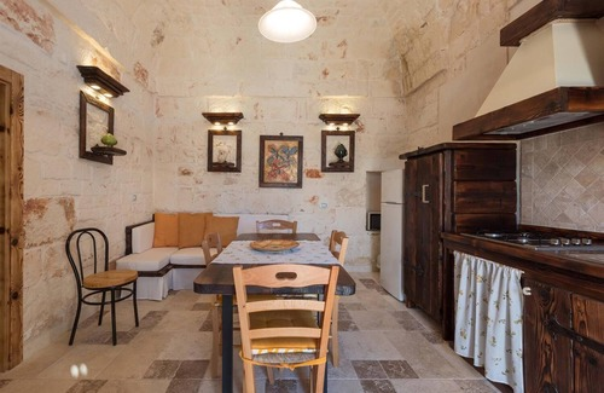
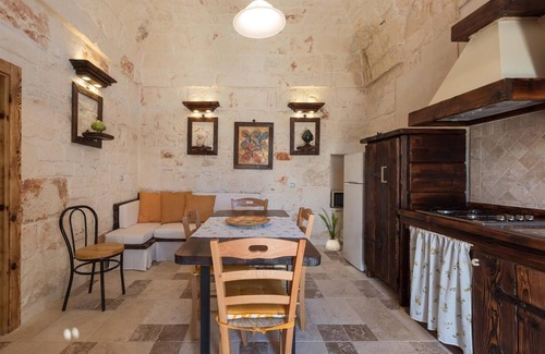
+ house plant [317,207,343,252]
